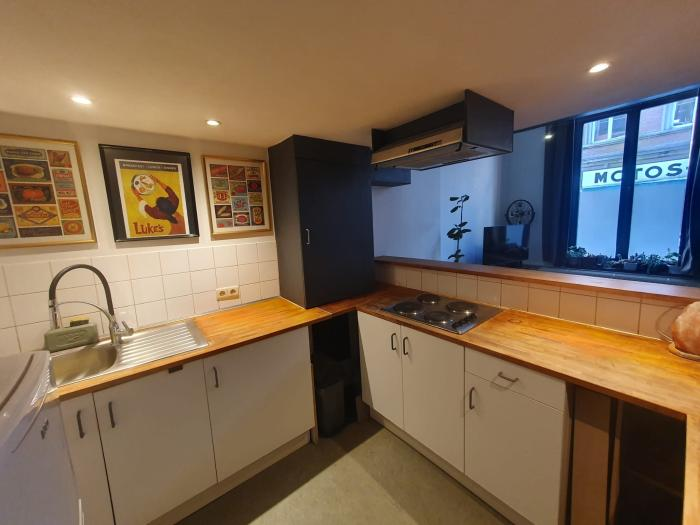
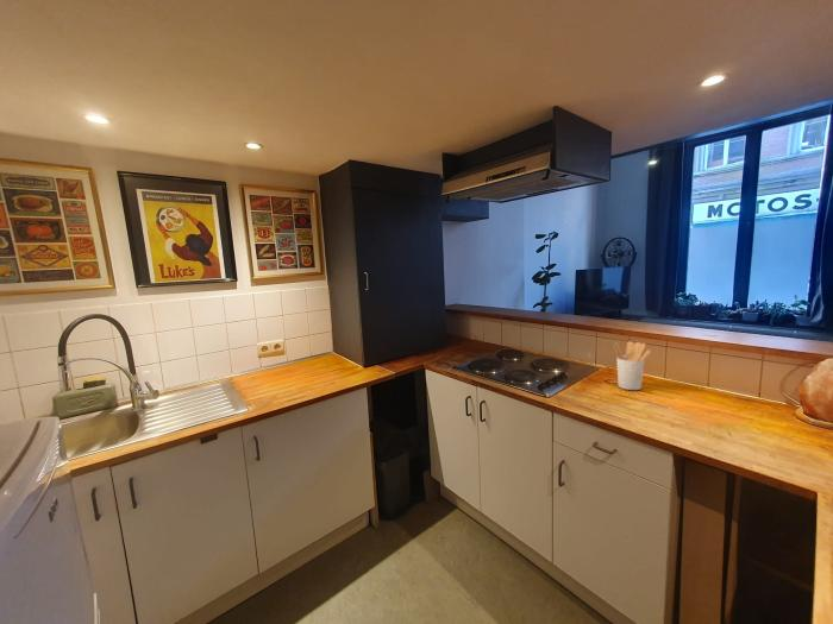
+ utensil holder [613,340,651,391]
